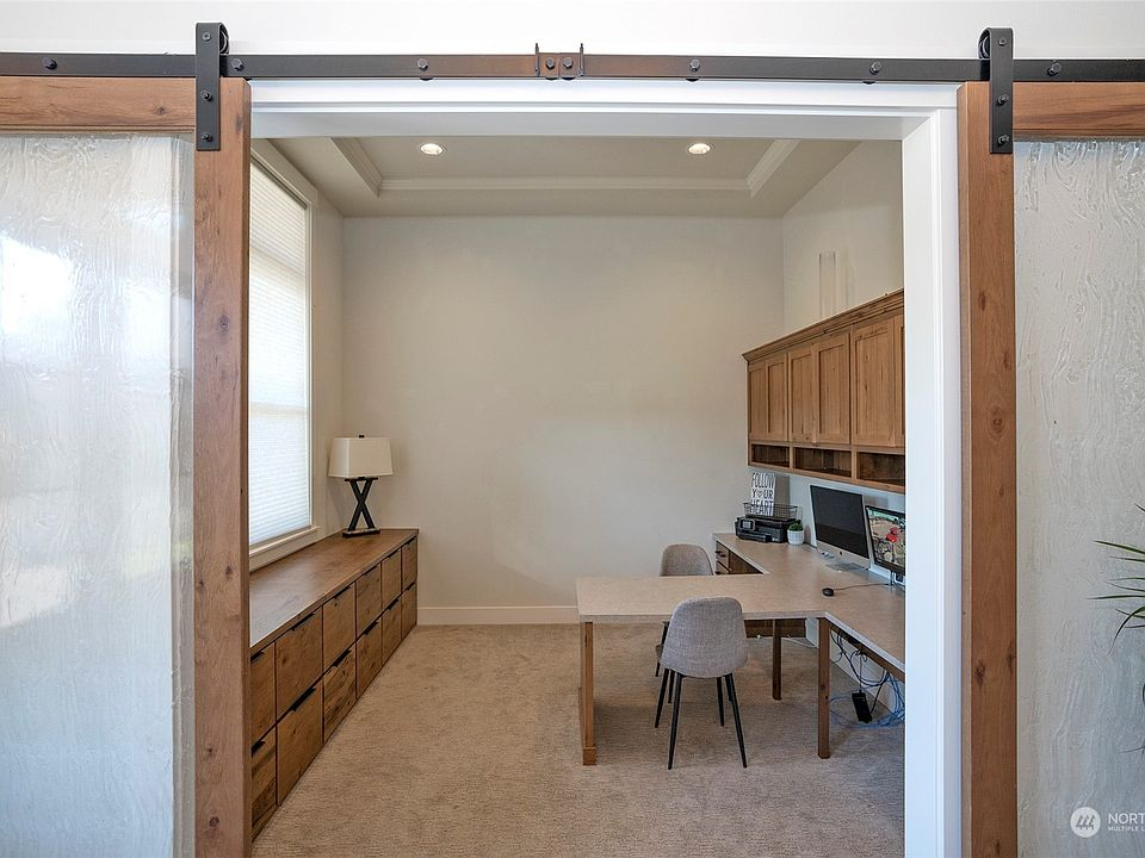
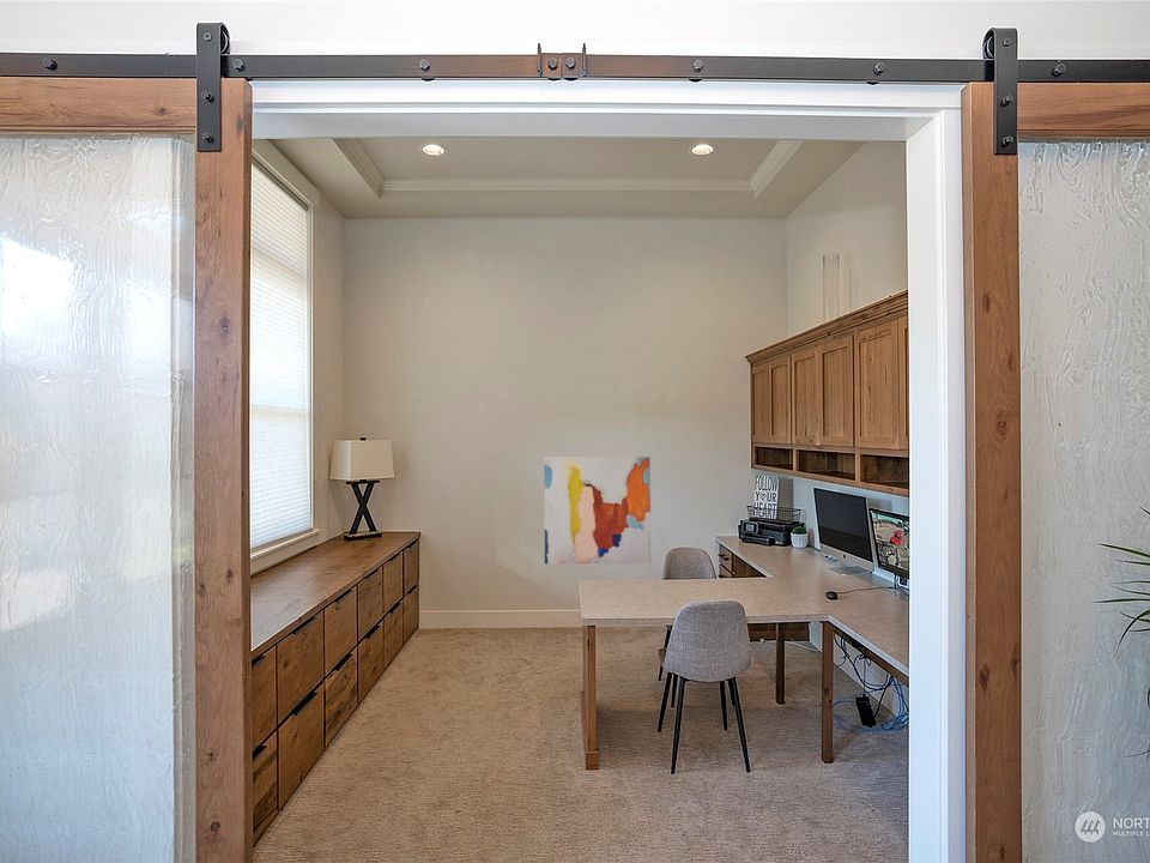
+ wall art [543,455,652,565]
